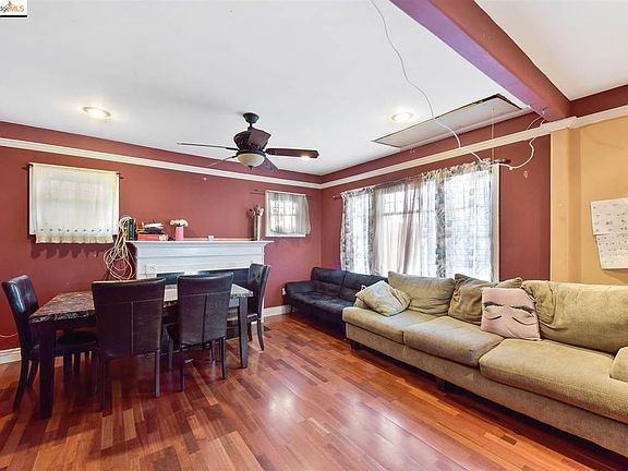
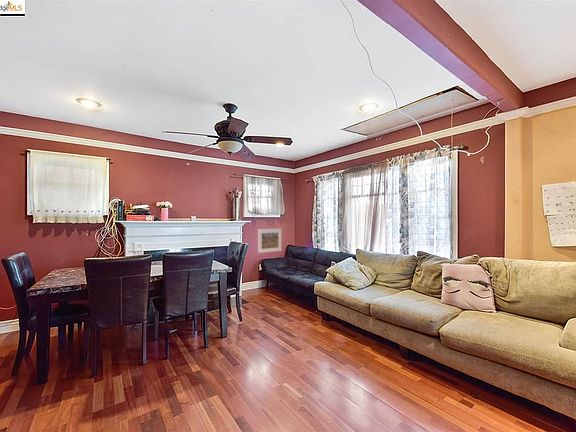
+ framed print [257,228,282,254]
